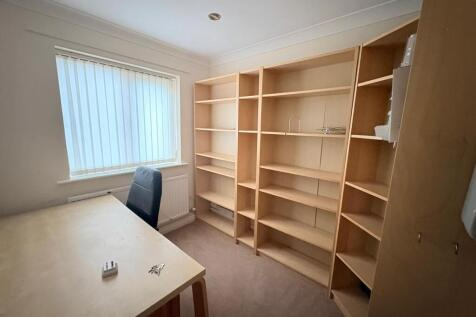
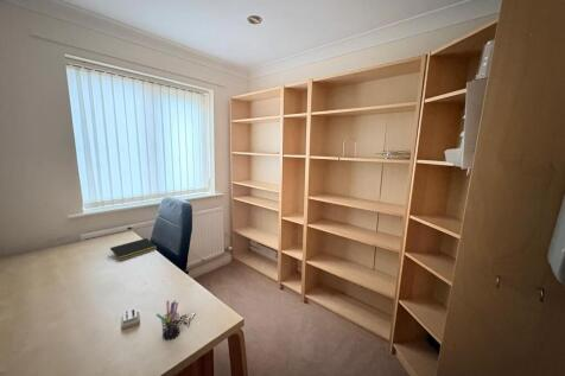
+ pen holder [155,299,180,342]
+ notepad [109,237,158,262]
